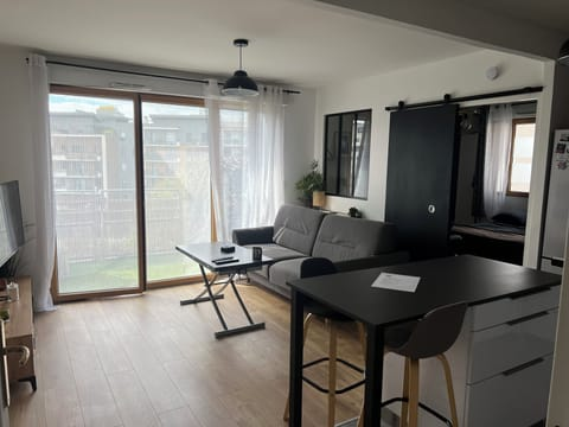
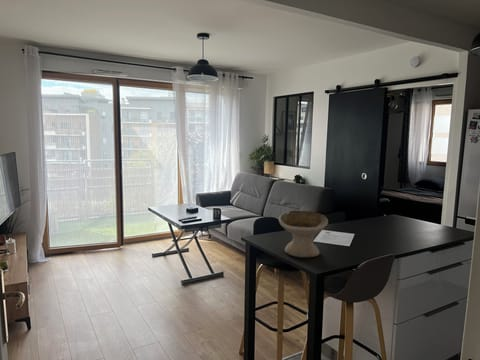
+ bowl [278,210,329,258]
